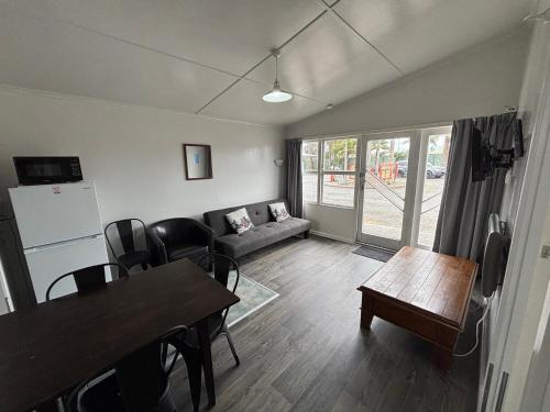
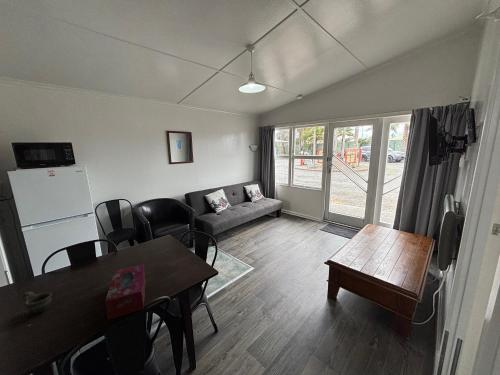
+ tissue box [104,263,146,321]
+ cup [22,291,53,315]
